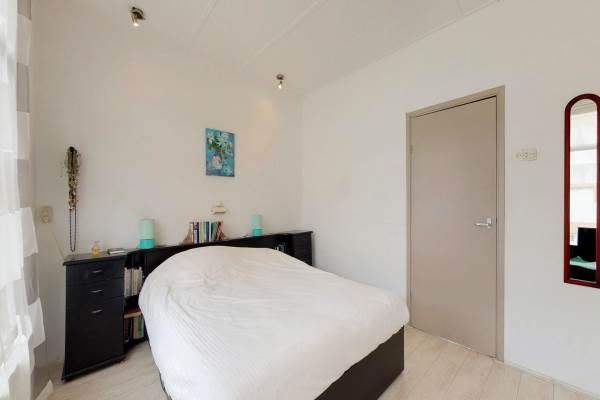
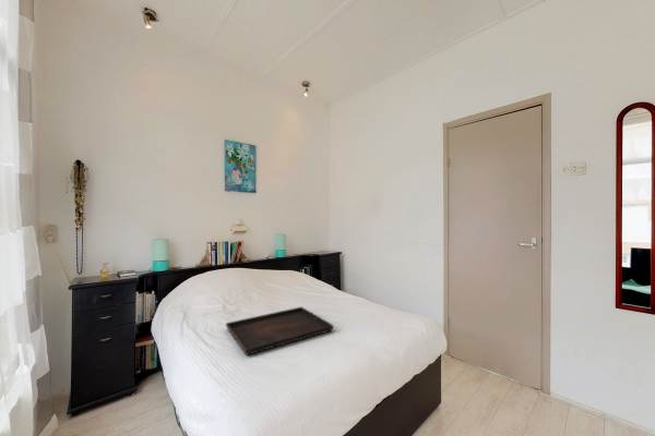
+ serving tray [225,306,334,356]
